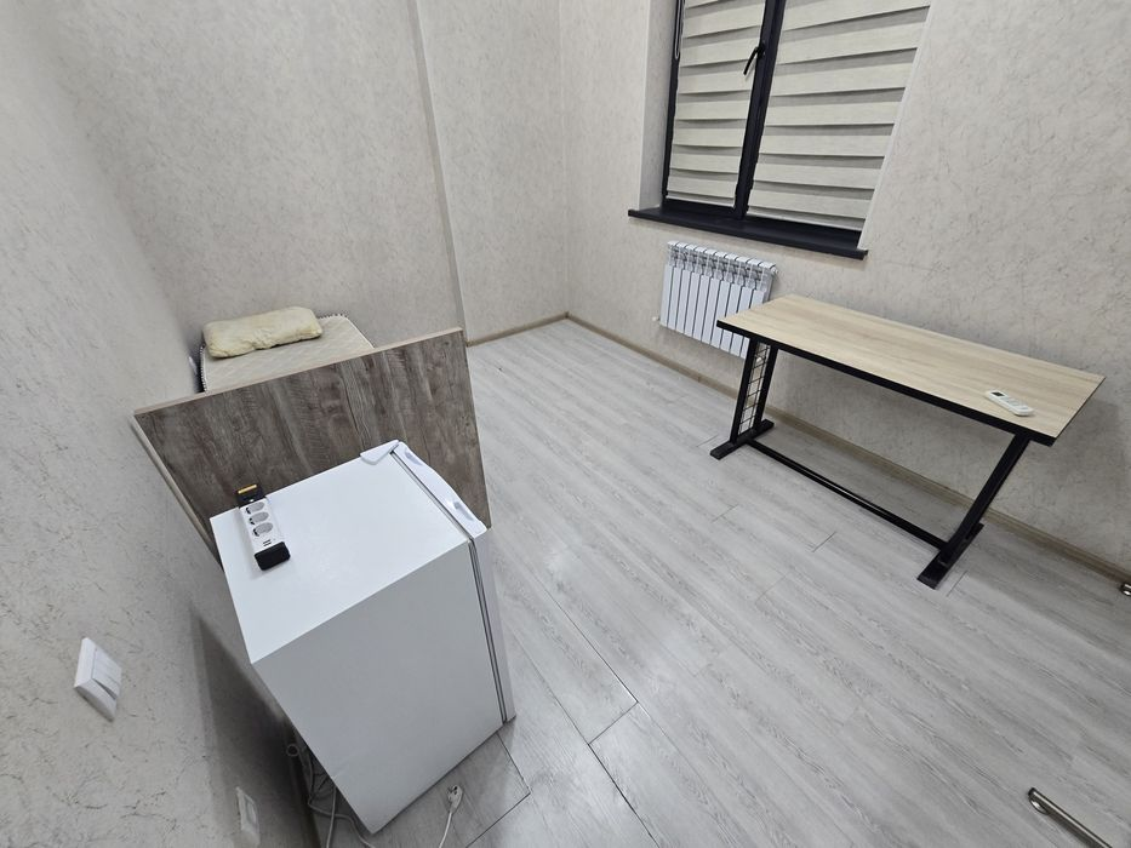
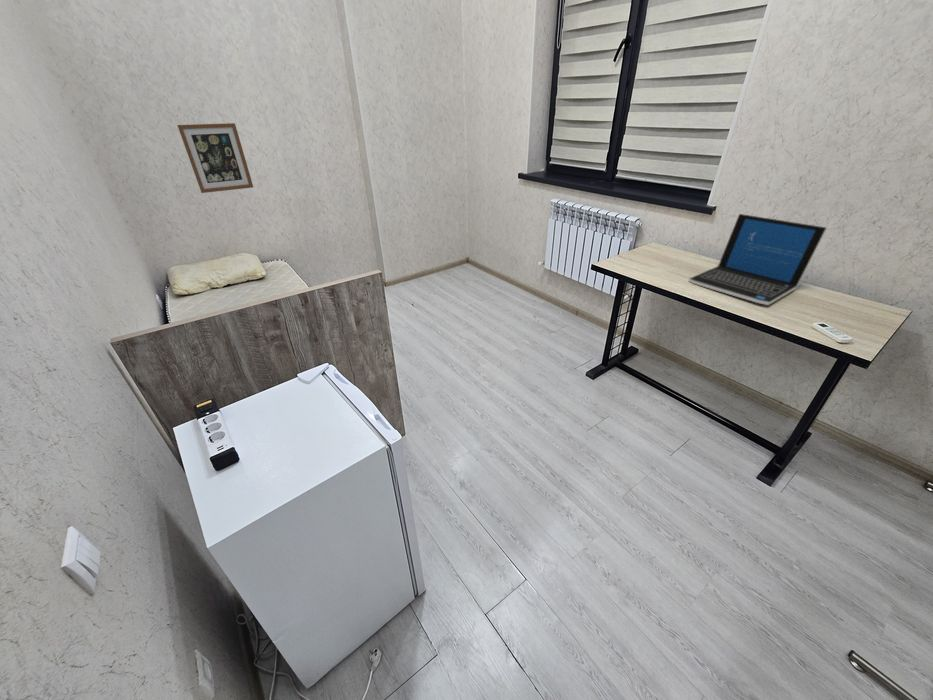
+ wall art [177,122,254,194]
+ laptop [688,213,828,306]
